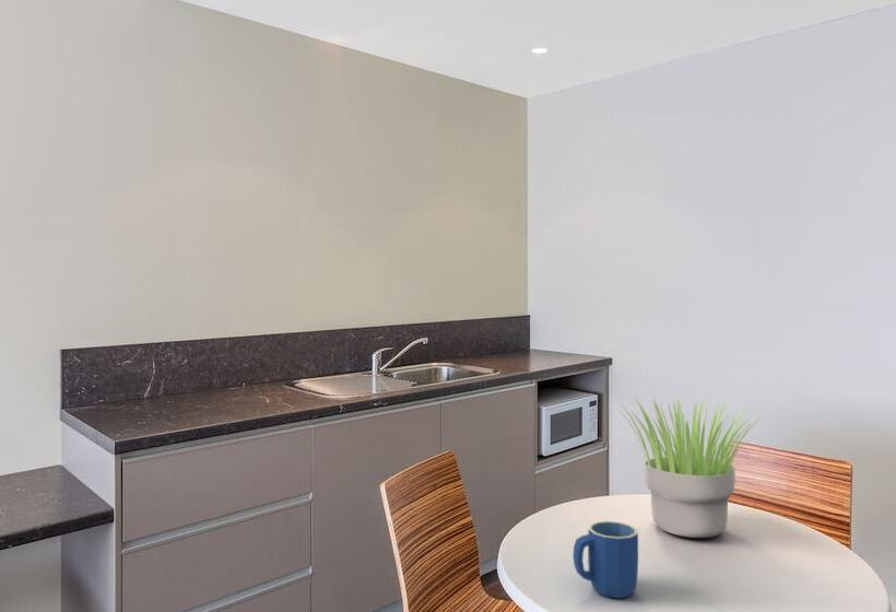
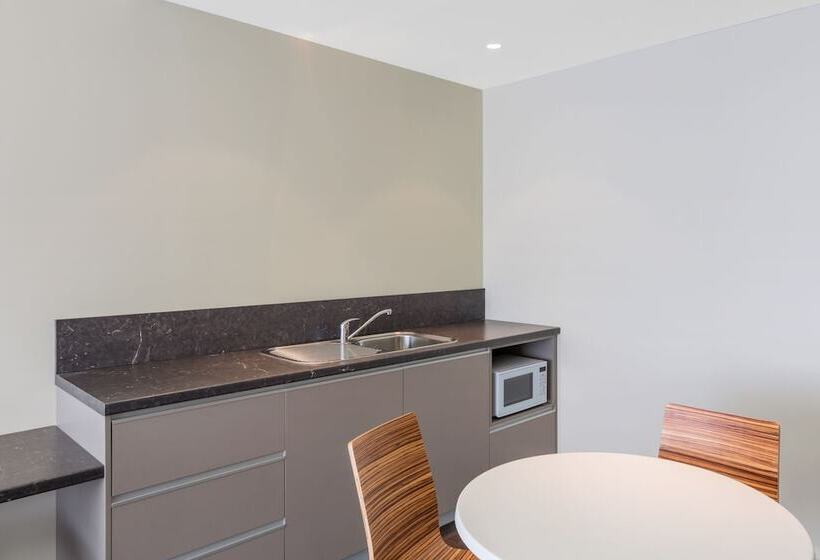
- potted plant [617,397,762,539]
- mug [571,520,639,599]
